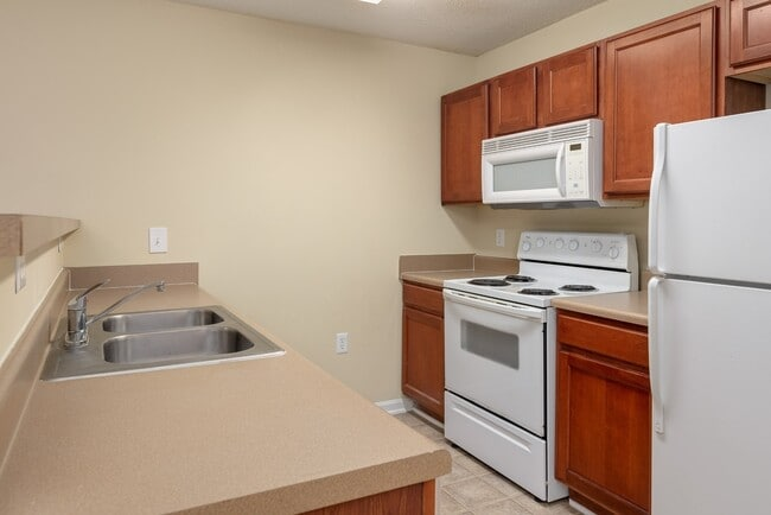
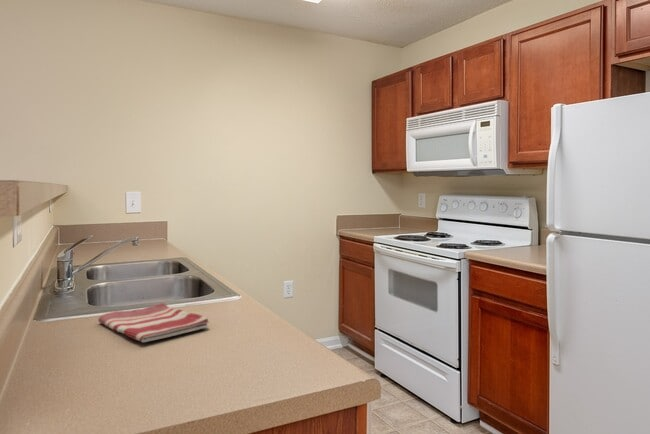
+ dish towel [97,302,210,343]
